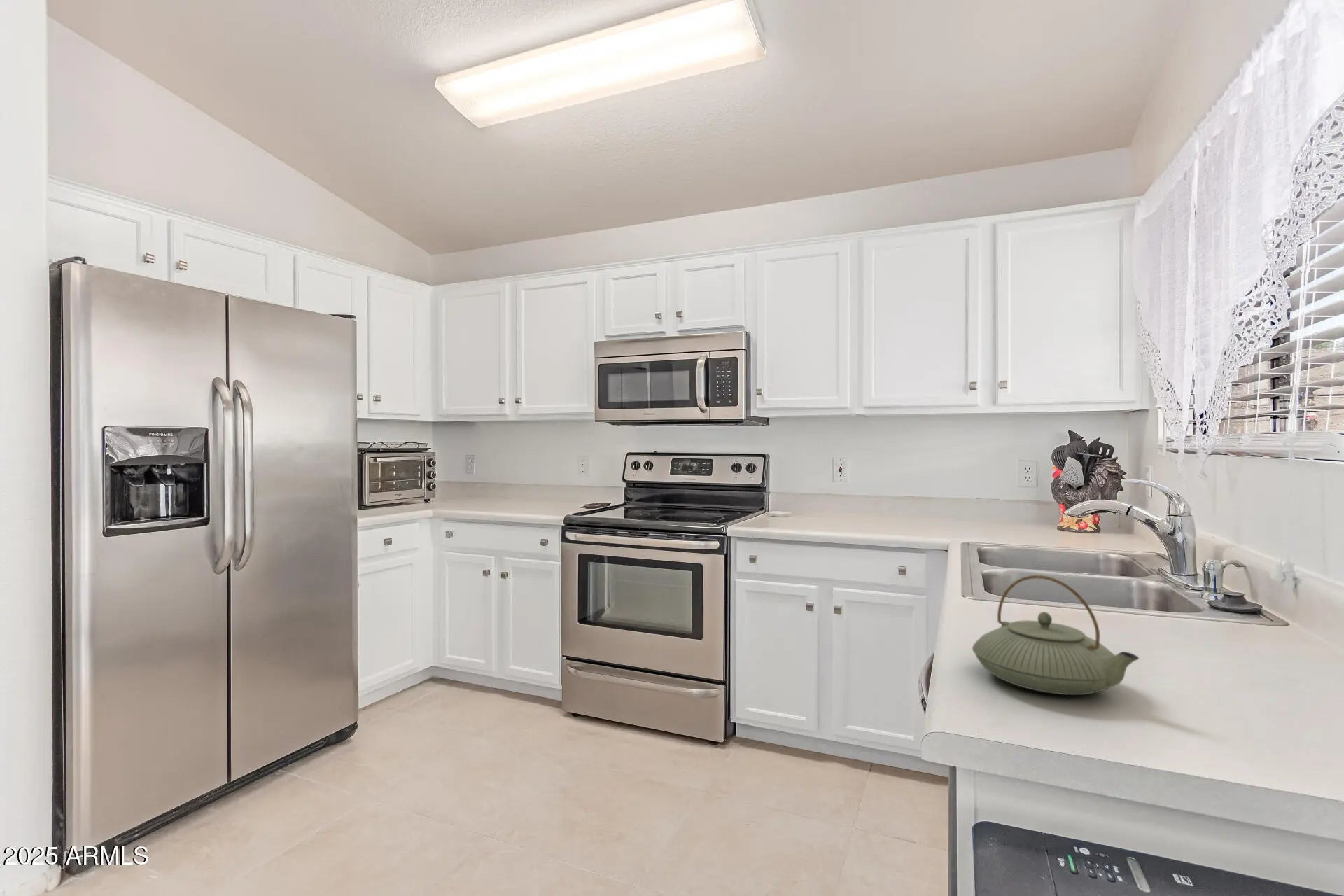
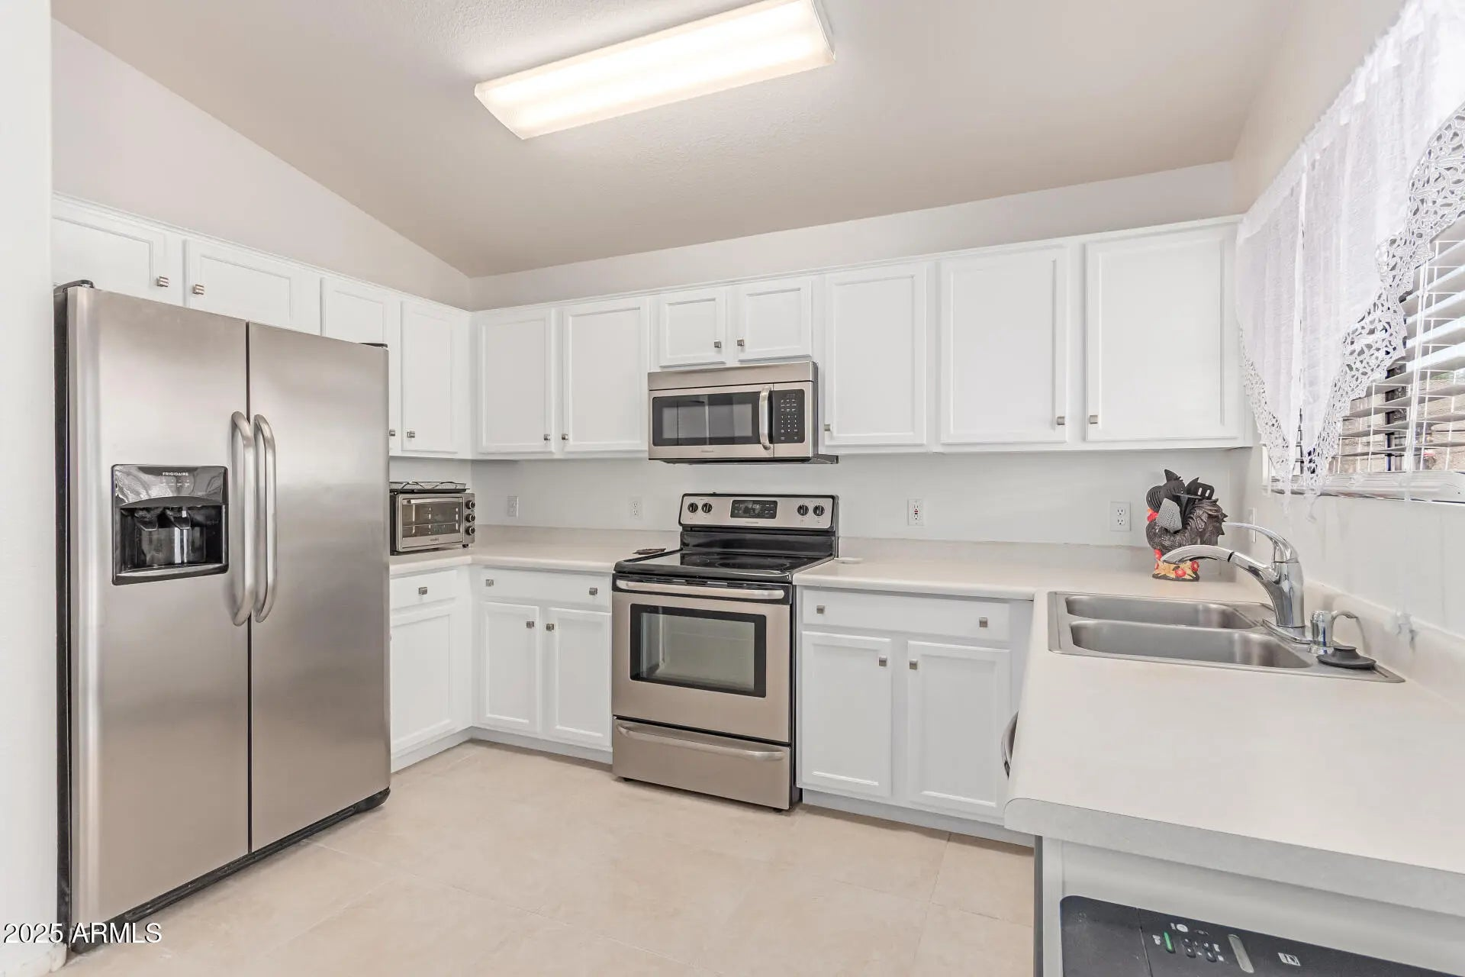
- teapot [972,575,1140,696]
